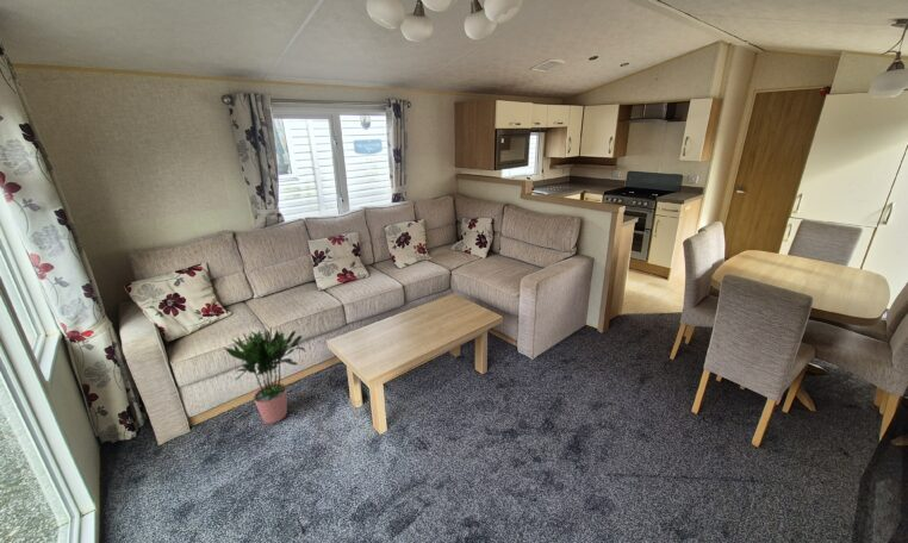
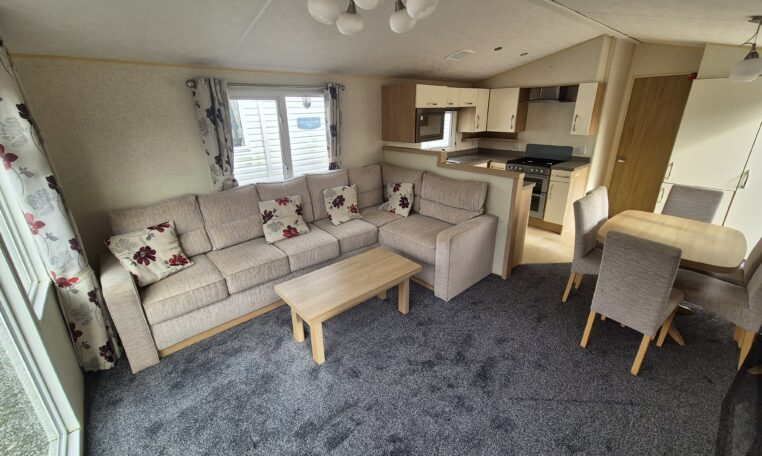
- potted plant [223,326,307,424]
